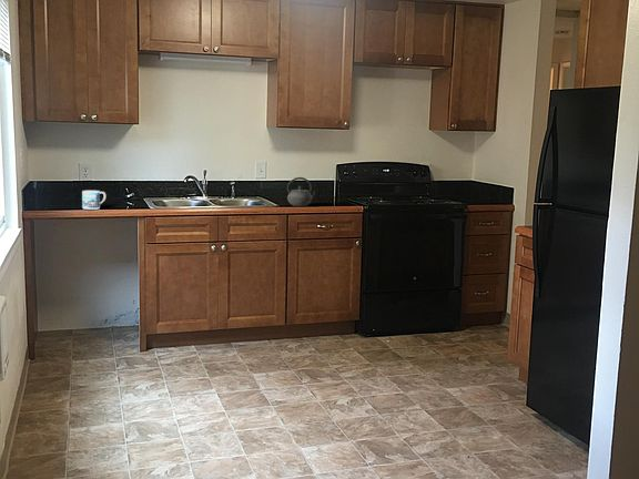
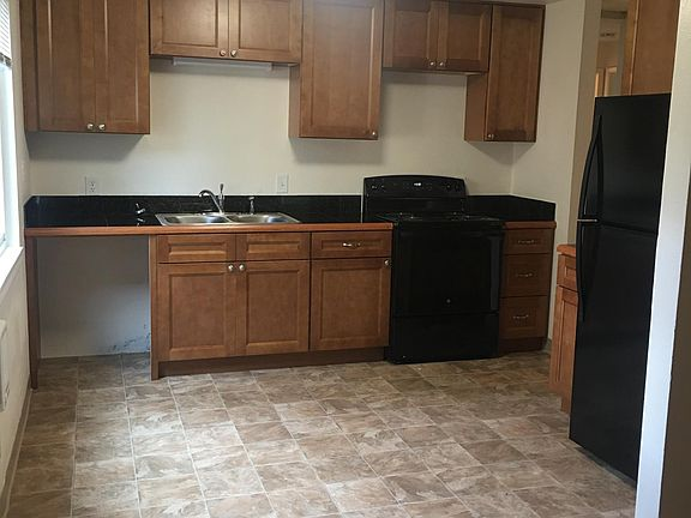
- mug [81,190,106,211]
- kettle [286,176,316,207]
